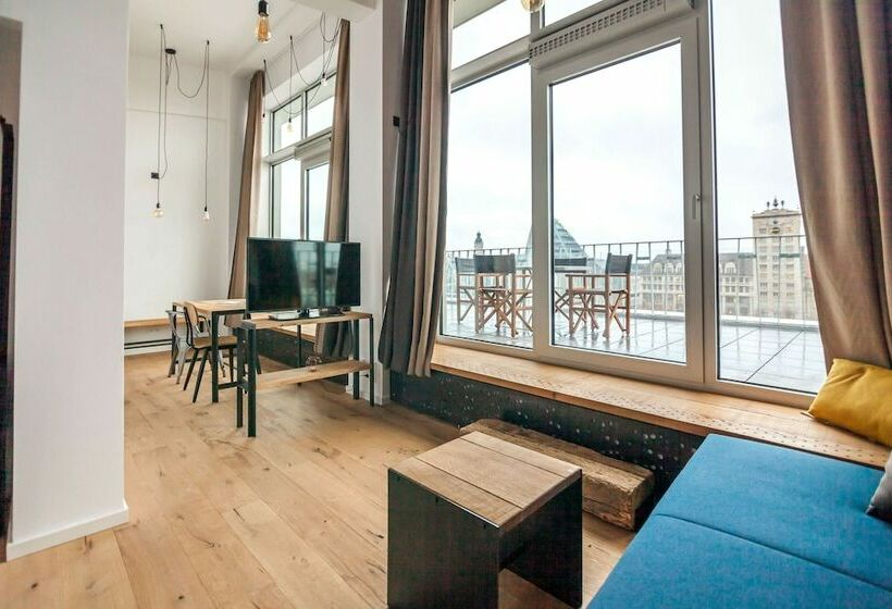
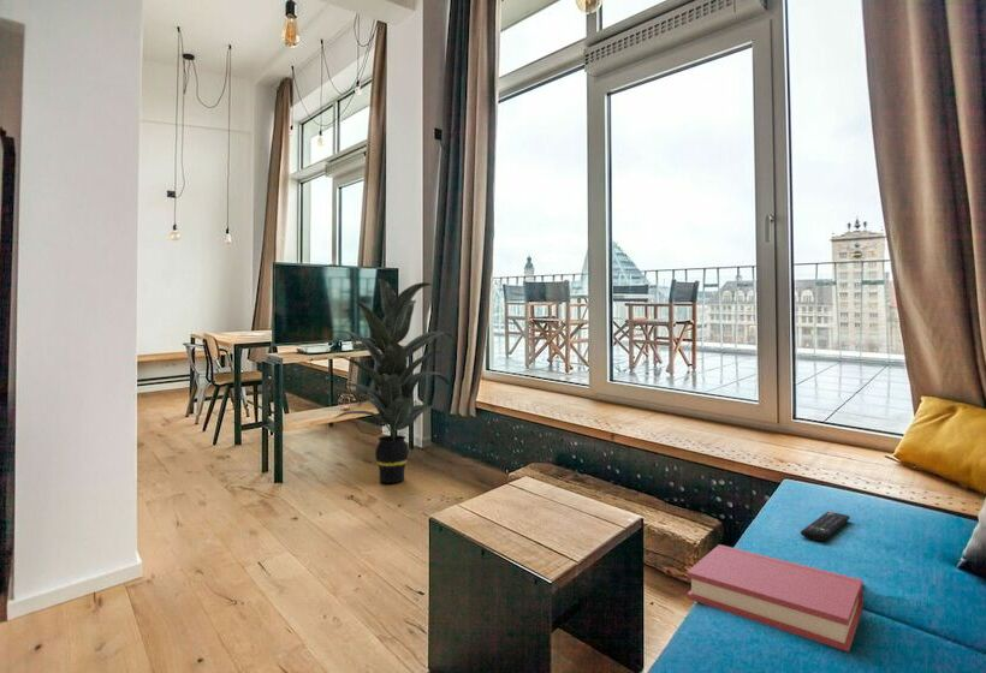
+ indoor plant [331,278,459,483]
+ remote control [800,511,851,542]
+ hardback book [685,543,865,653]
